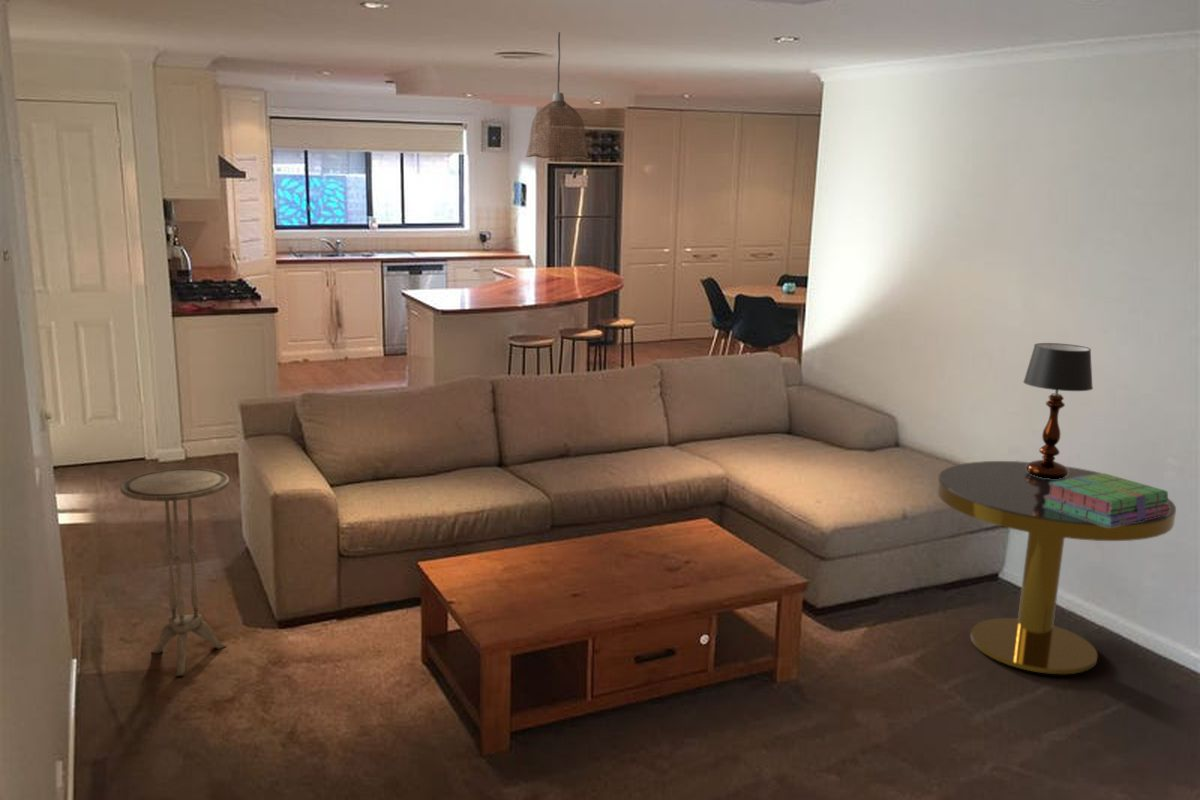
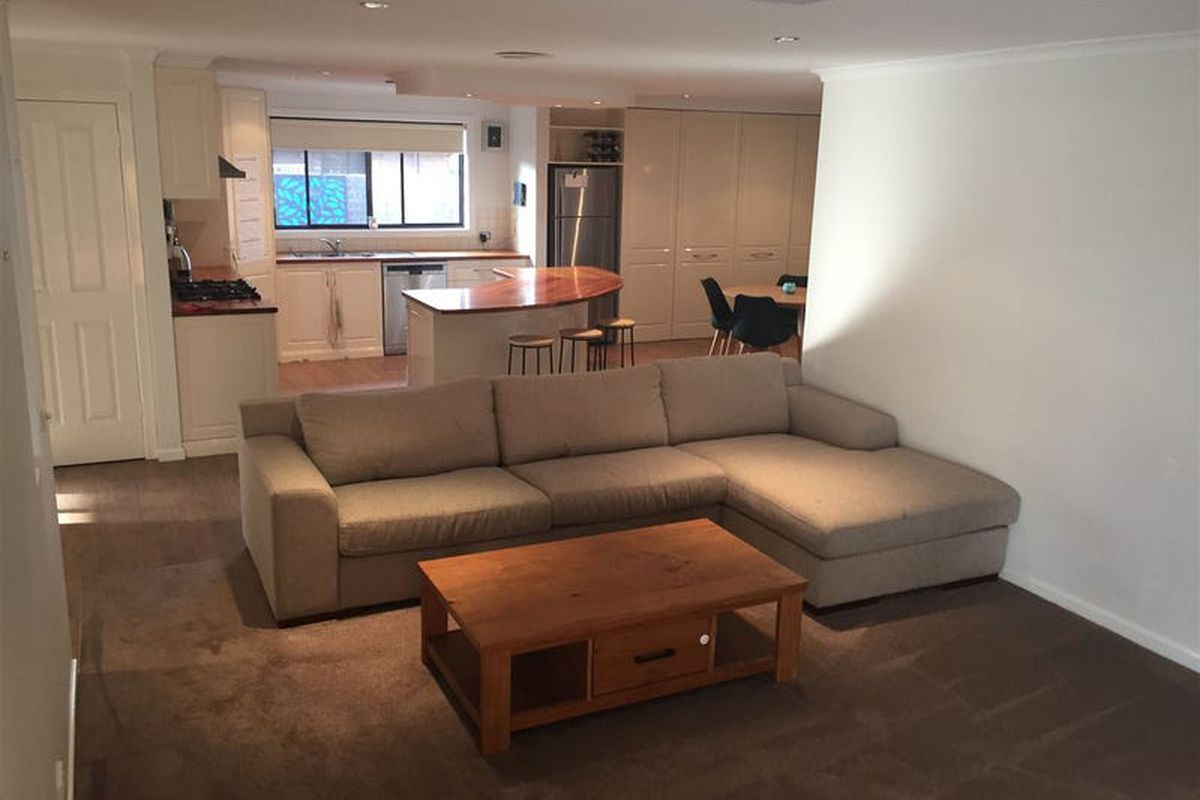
- pendant lamp [524,31,590,160]
- side table [119,467,230,677]
- stack of books [1043,472,1170,528]
- table lamp [1022,342,1094,479]
- side table [936,460,1177,675]
